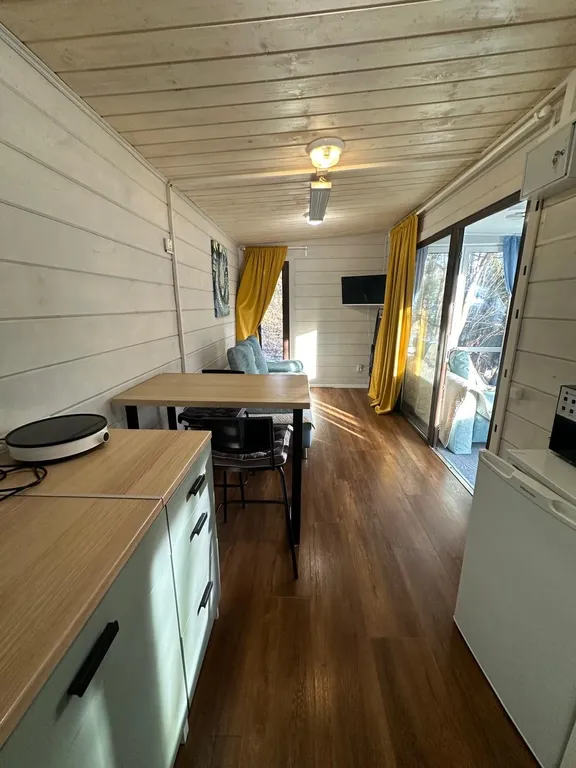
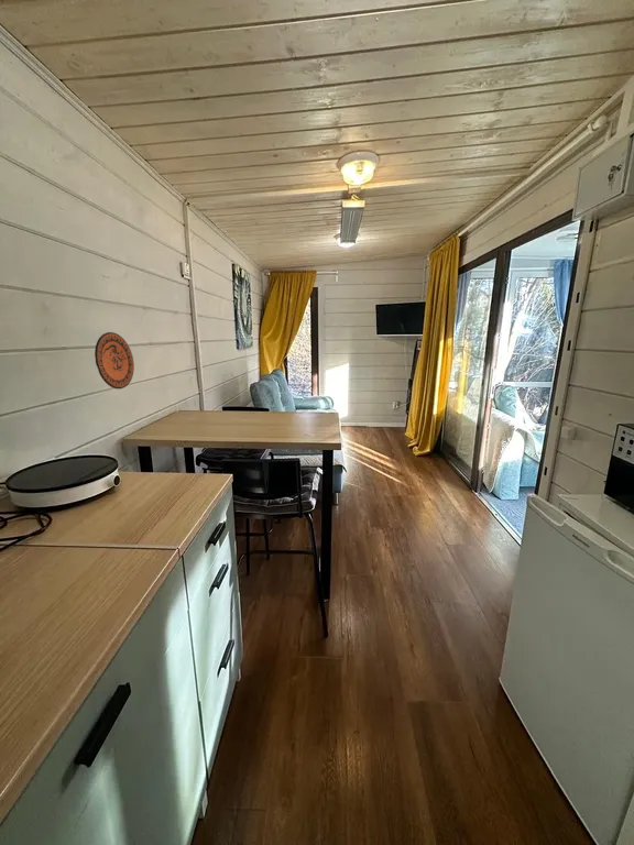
+ decorative plate [94,331,135,391]
